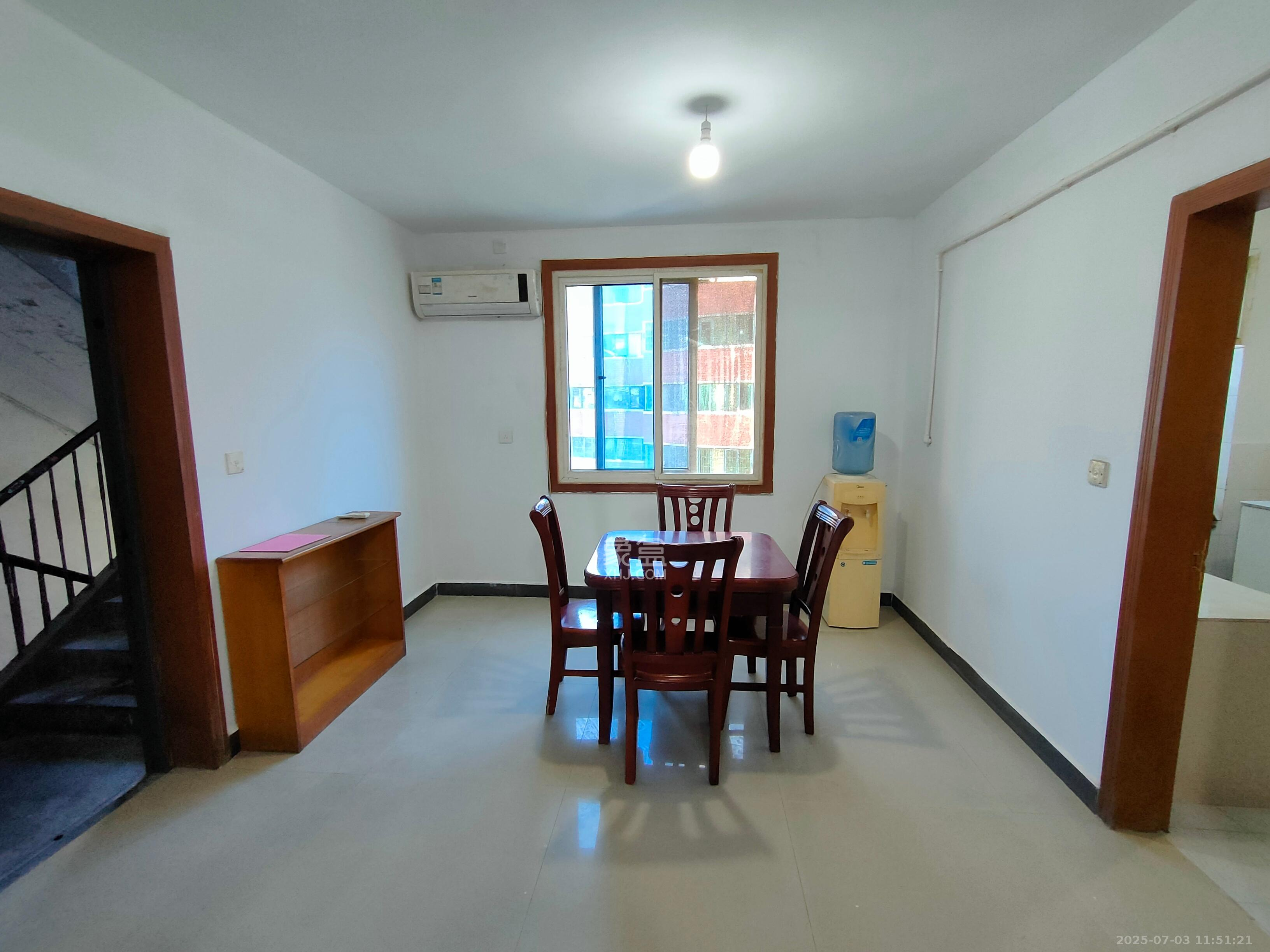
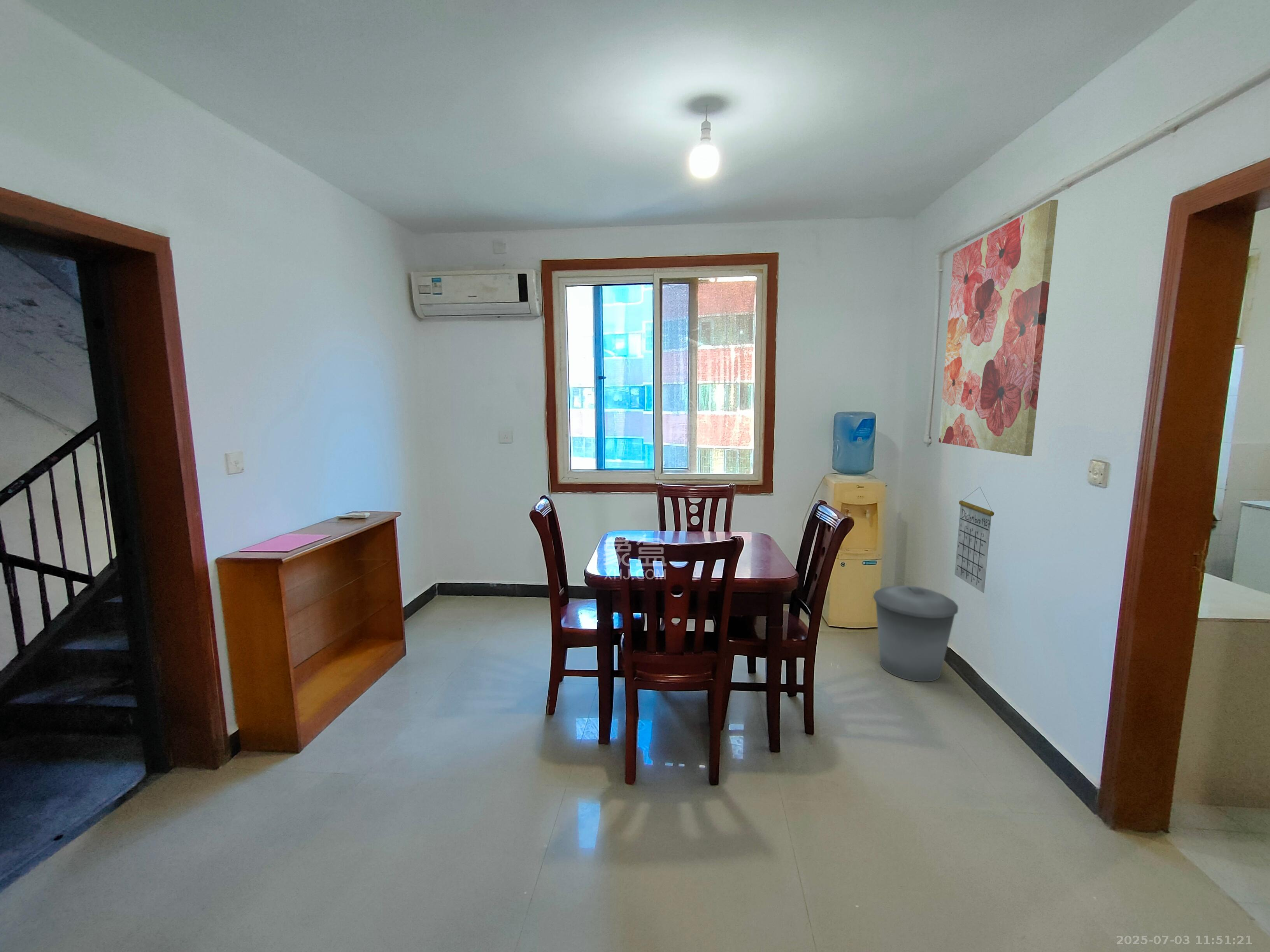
+ calendar [954,486,995,594]
+ trash can [873,585,958,682]
+ wall art [938,199,1059,456]
